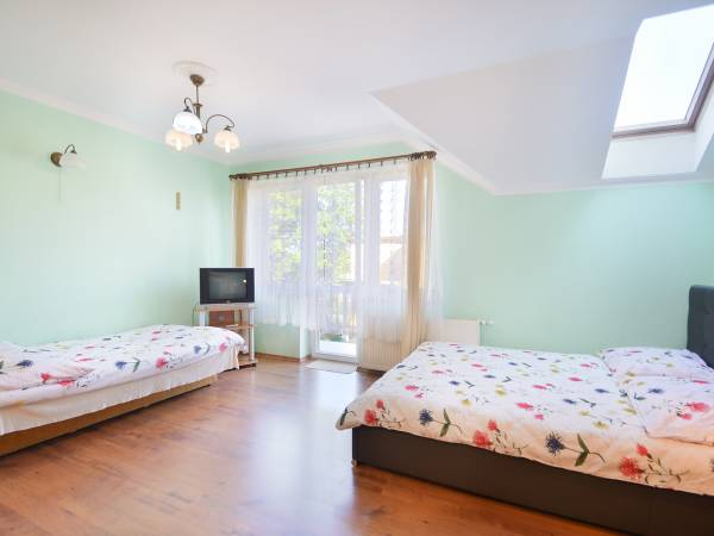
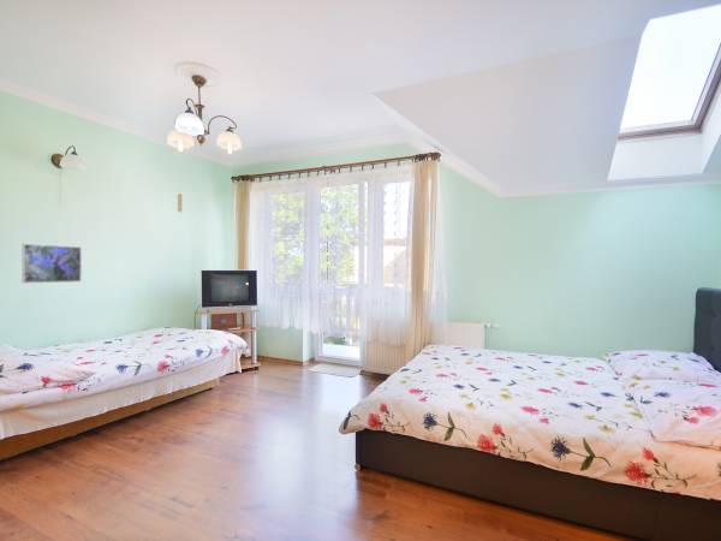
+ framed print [20,243,83,284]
